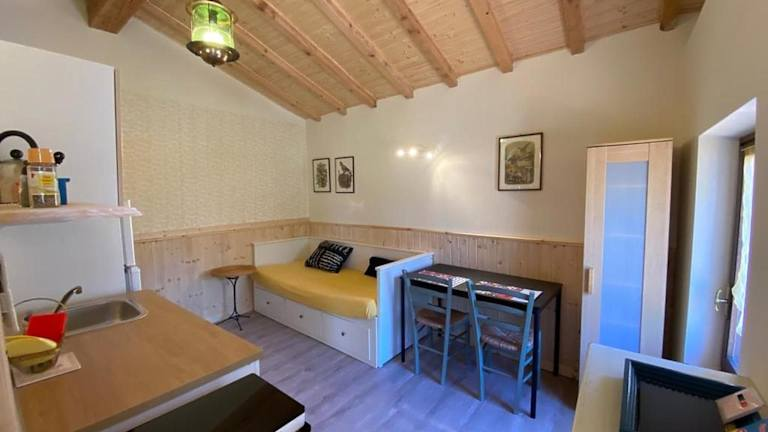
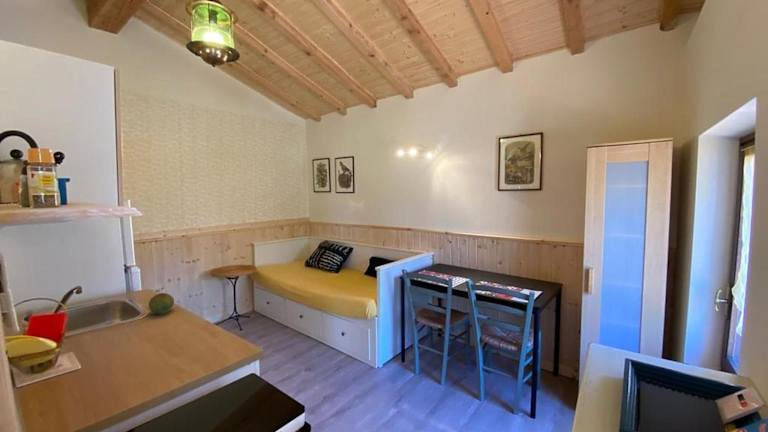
+ fruit [148,292,175,315]
